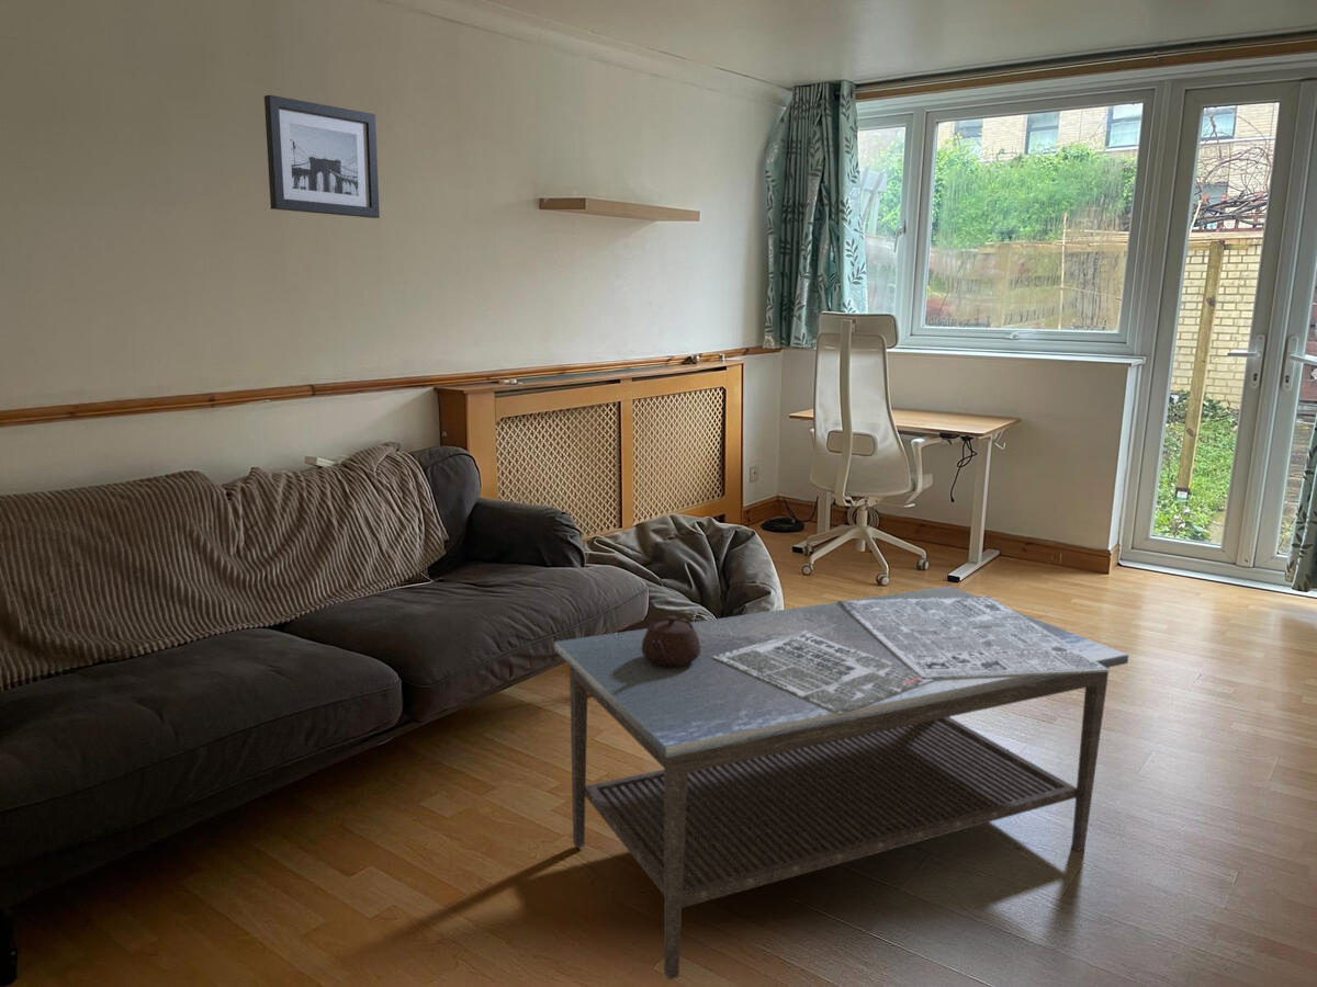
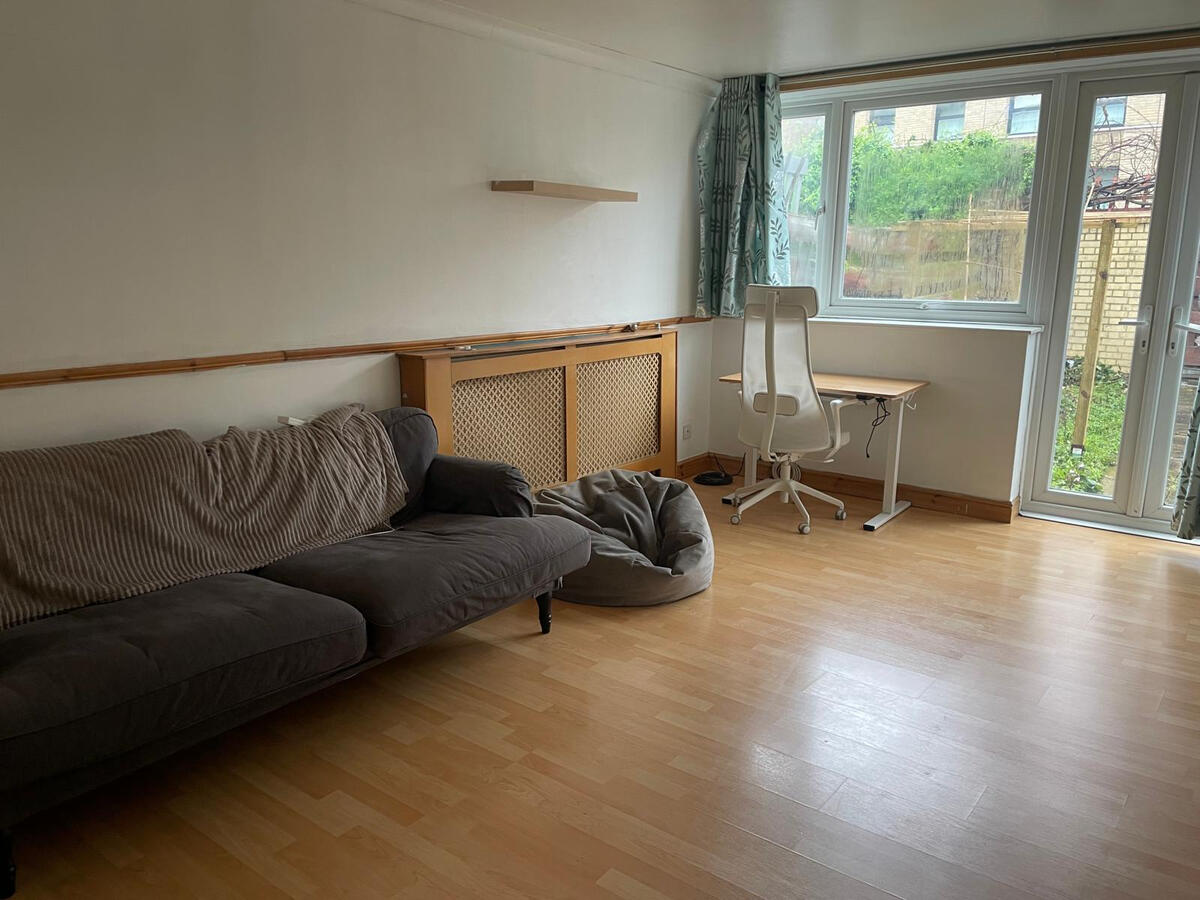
- wall art [263,94,381,219]
- coffee table [554,585,1129,980]
